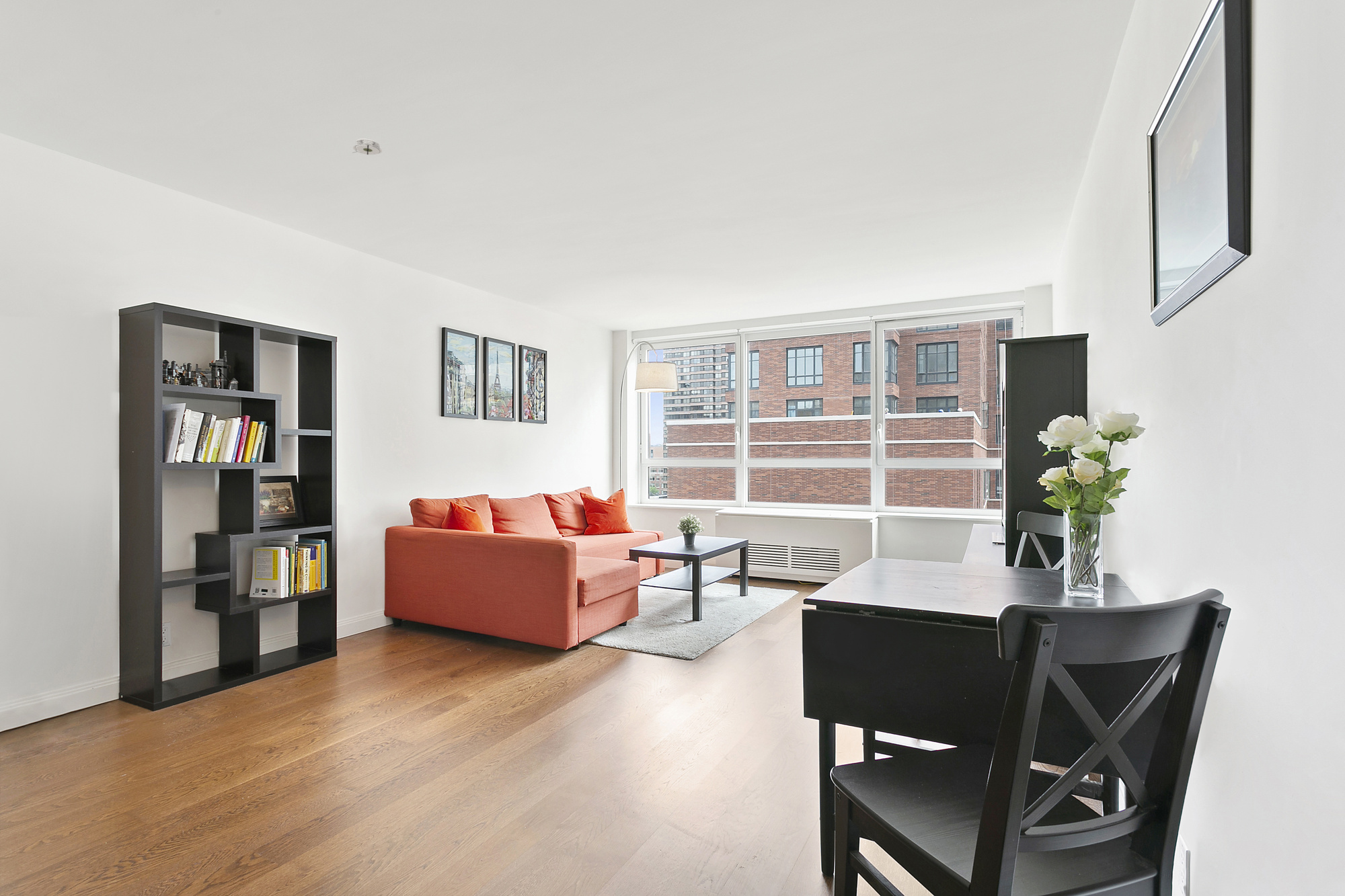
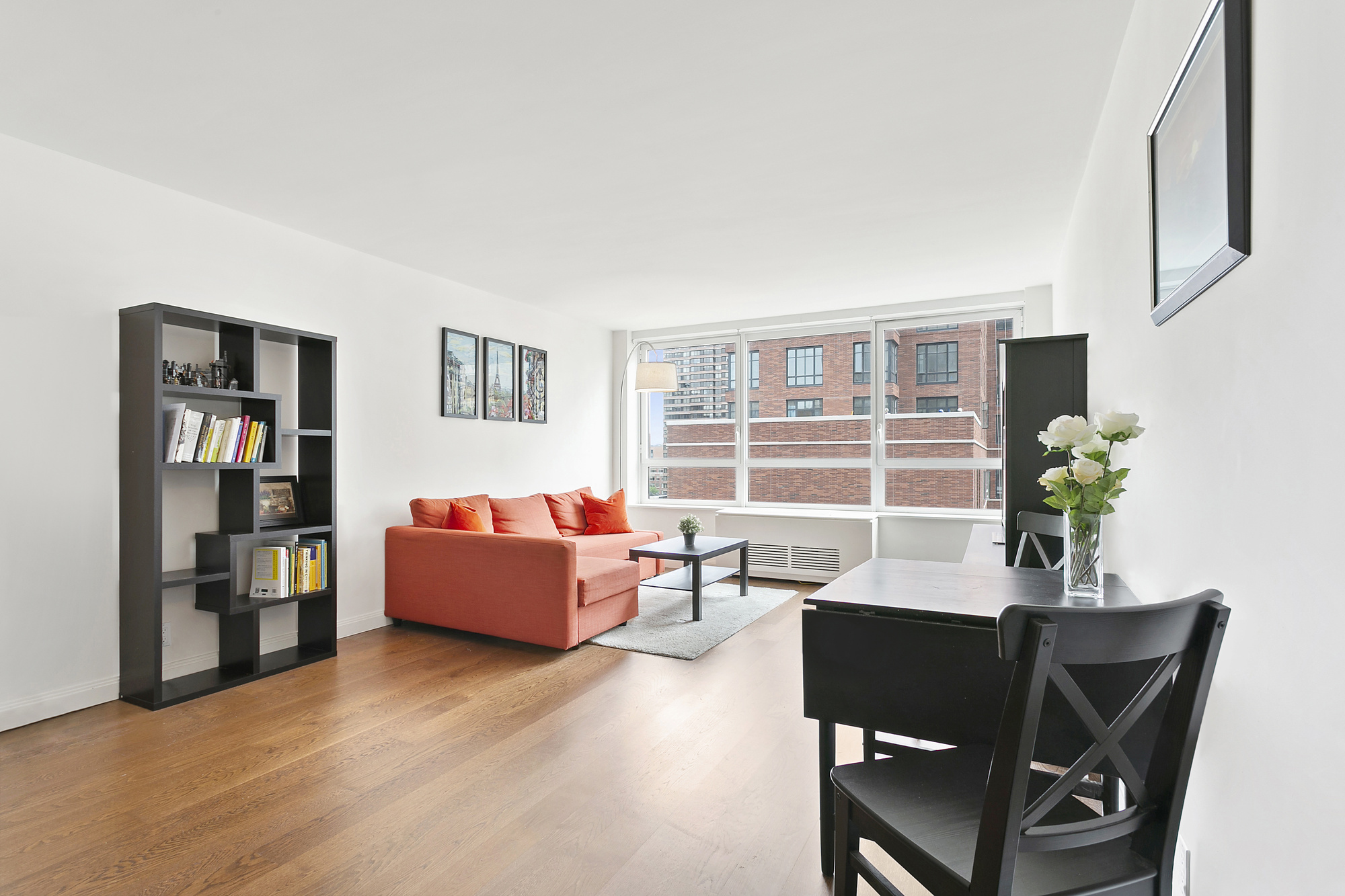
- smoke detector [352,138,383,155]
